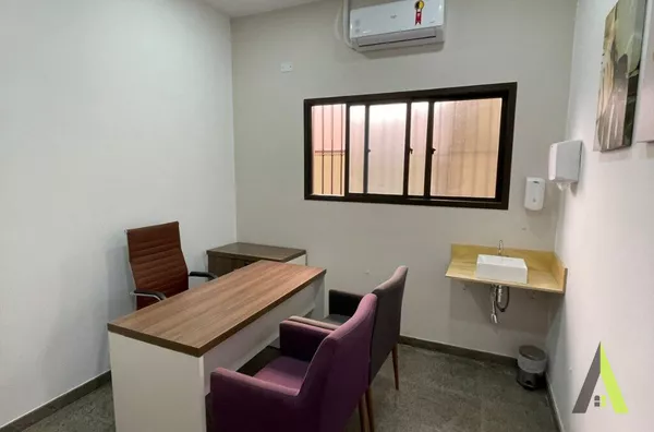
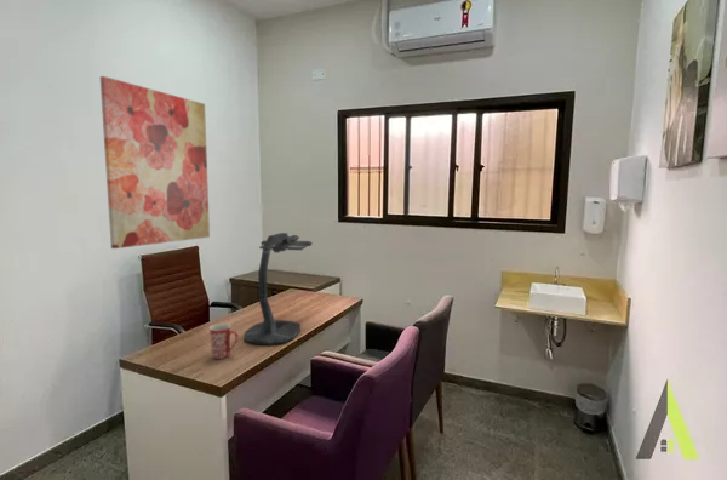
+ desk lamp [242,232,314,345]
+ mug [208,322,240,360]
+ wall art [99,75,211,250]
